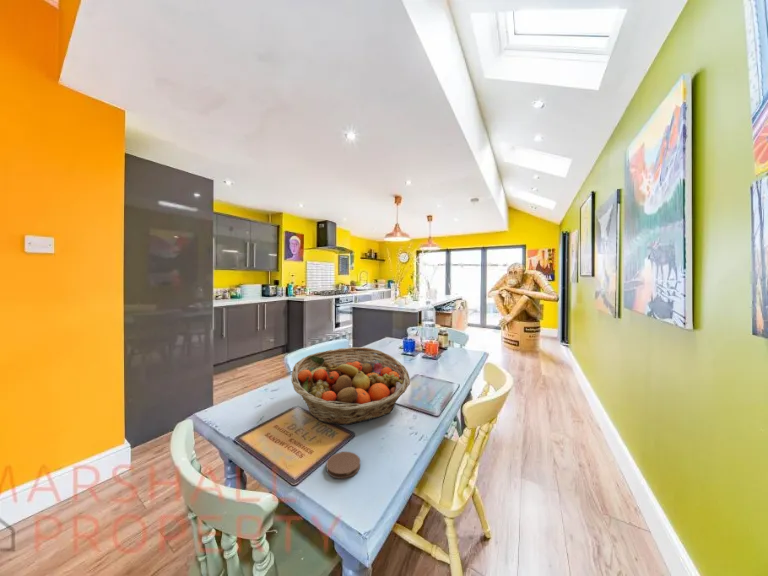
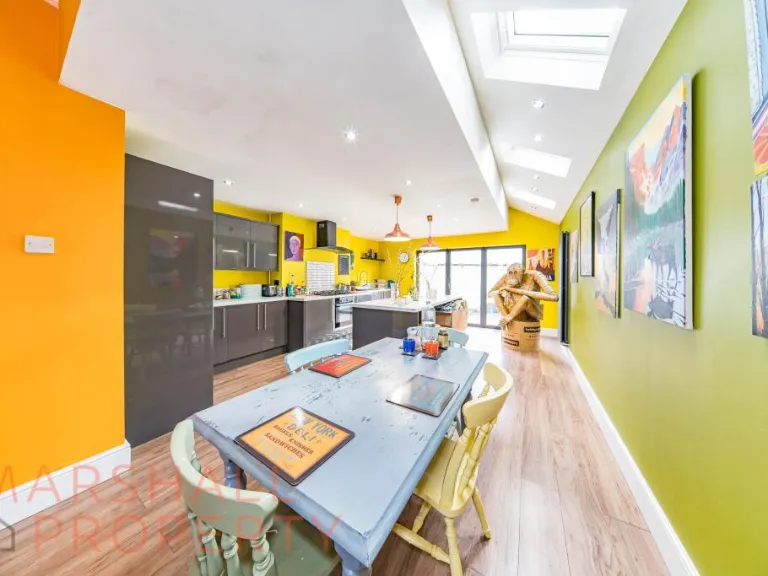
- fruit basket [290,346,411,426]
- coaster [325,451,361,480]
